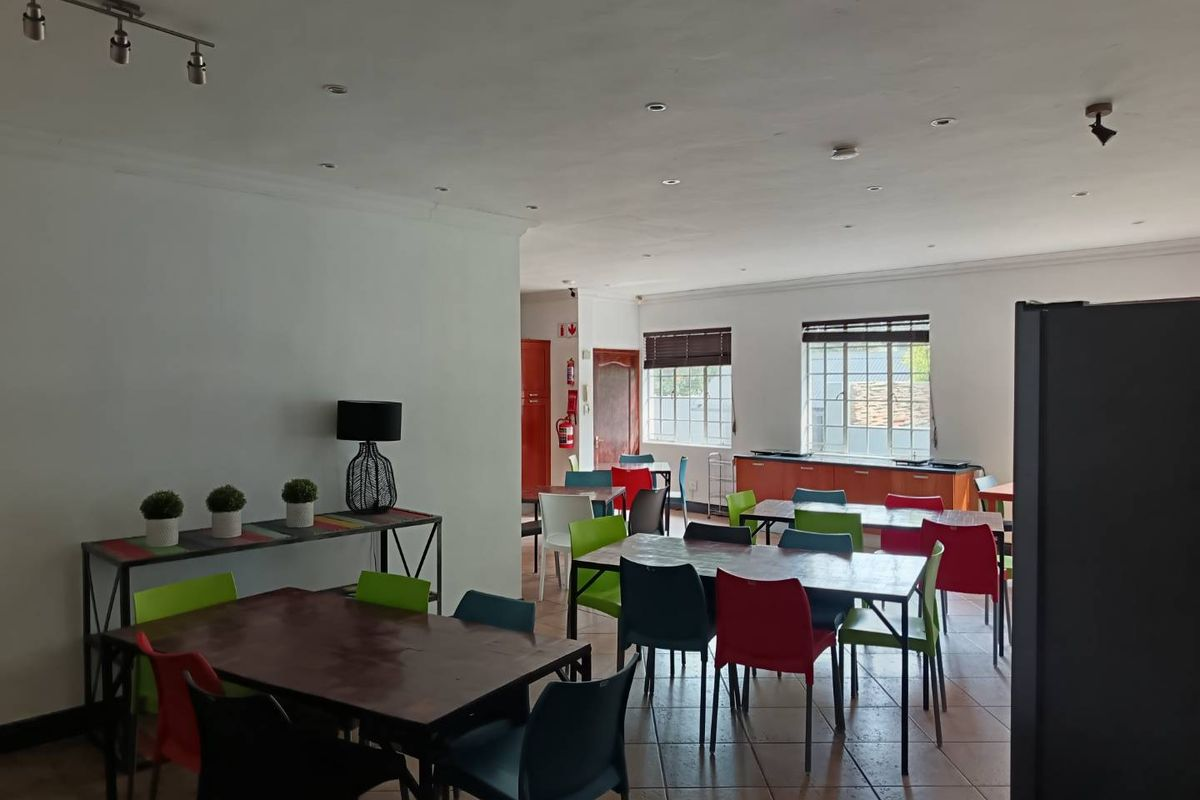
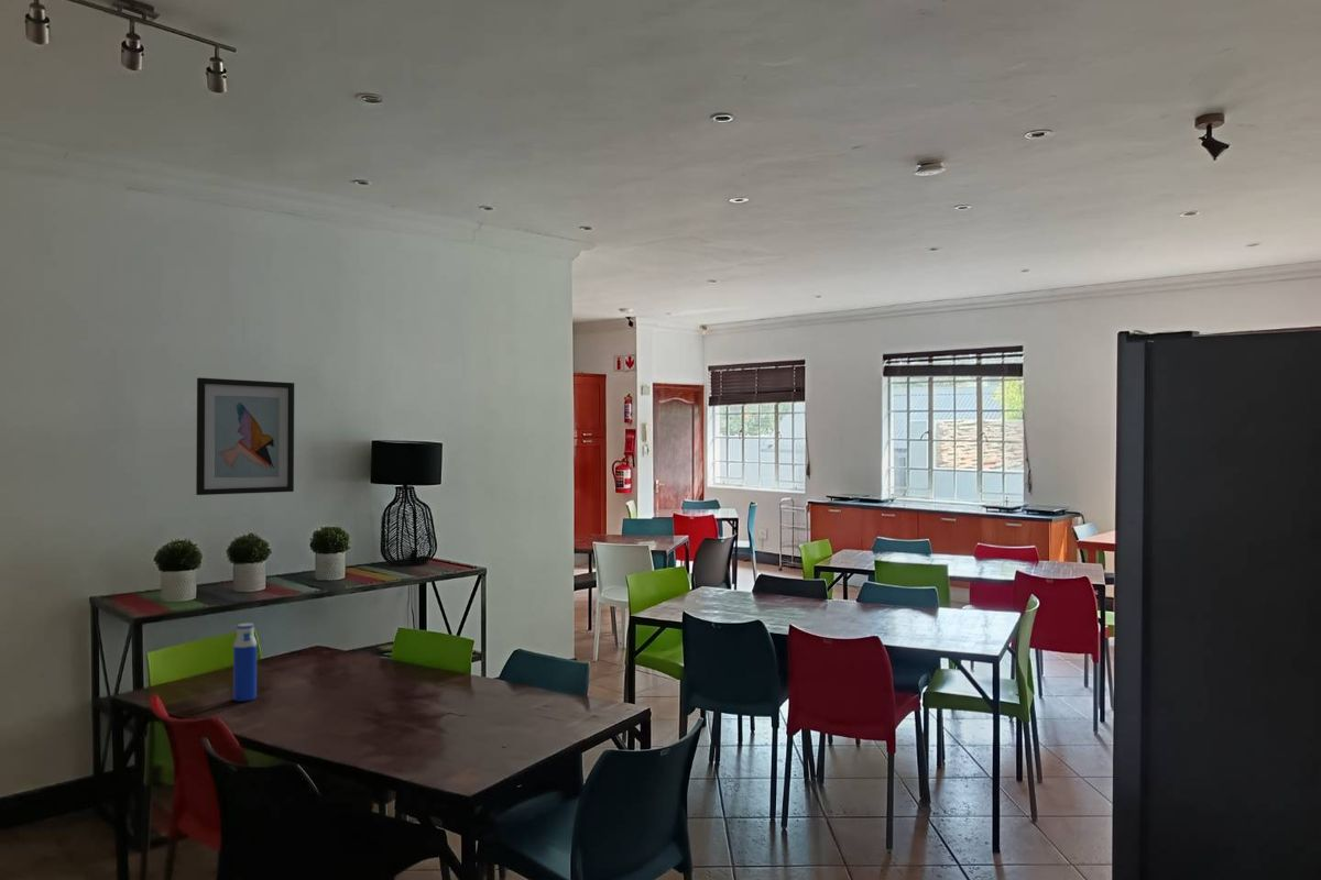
+ wall art [195,376,295,496]
+ water bottle [232,623,258,703]
